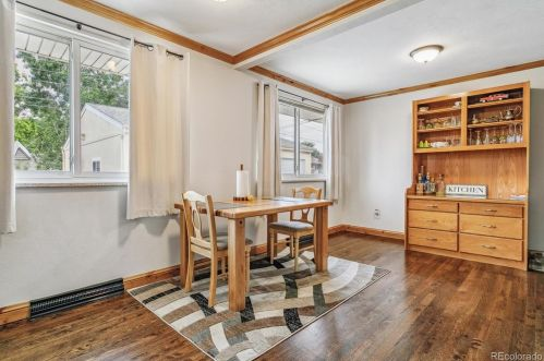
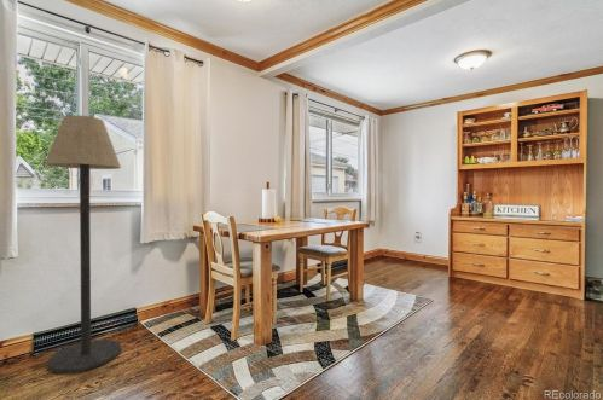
+ floor lamp [44,114,122,375]
